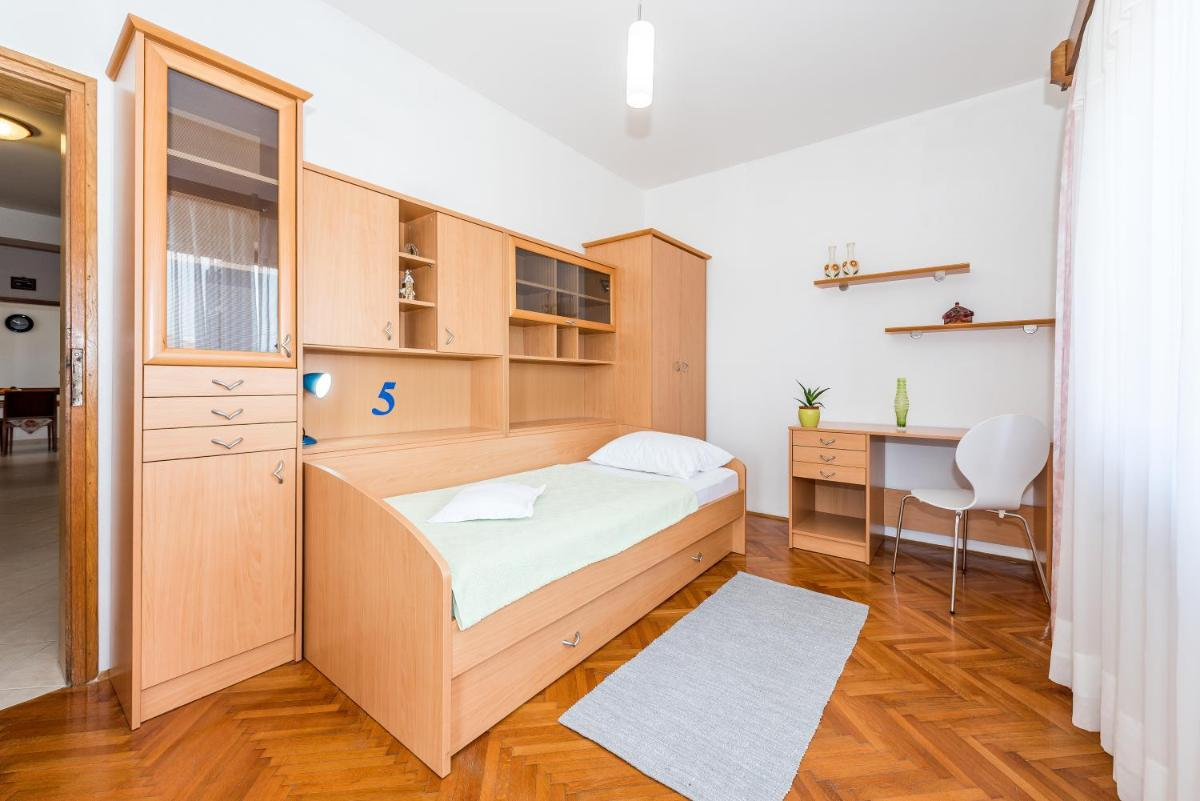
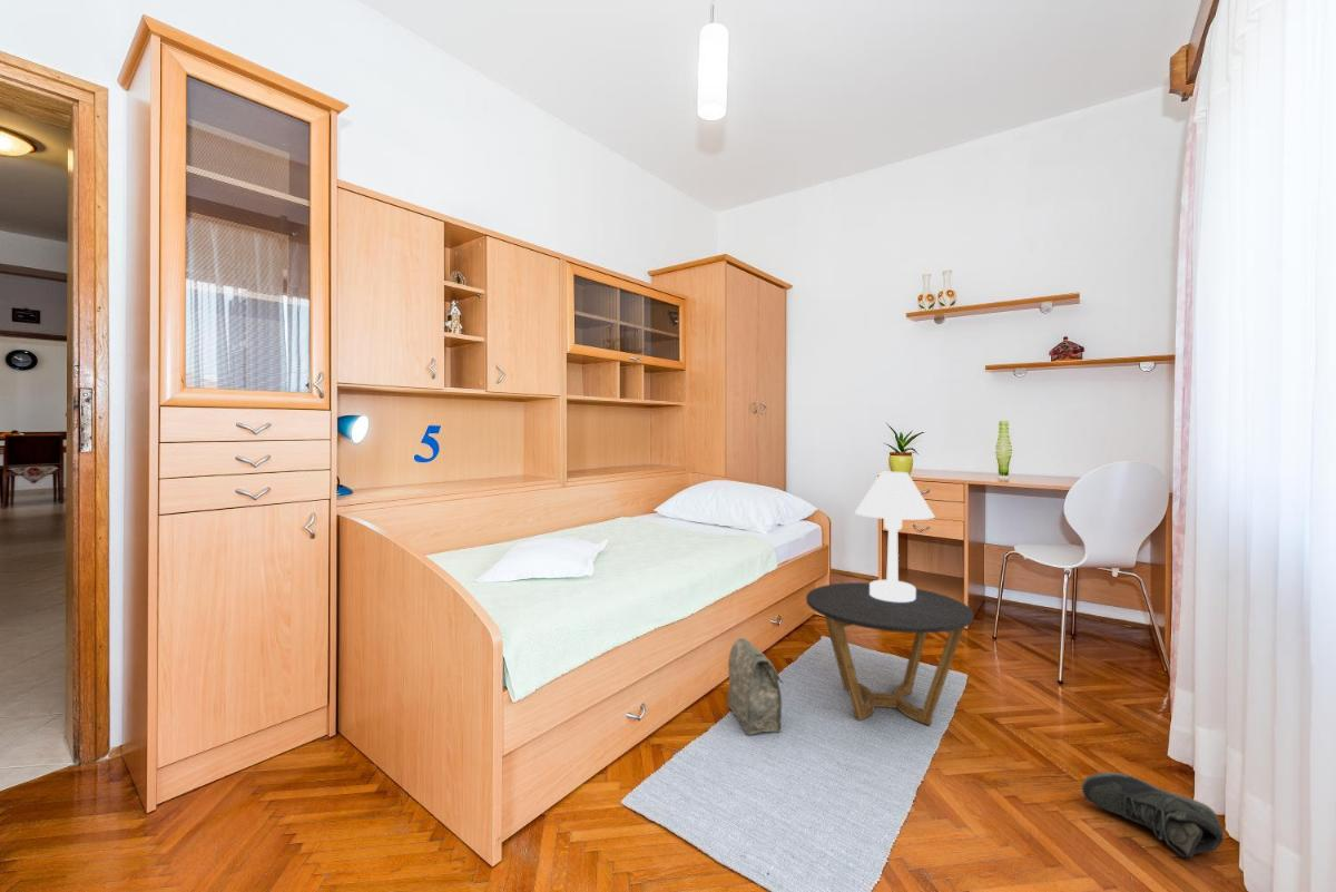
+ sneaker [1081,772,1225,859]
+ side table [805,581,974,726]
+ bag [726,637,785,736]
+ lamp [854,471,935,602]
